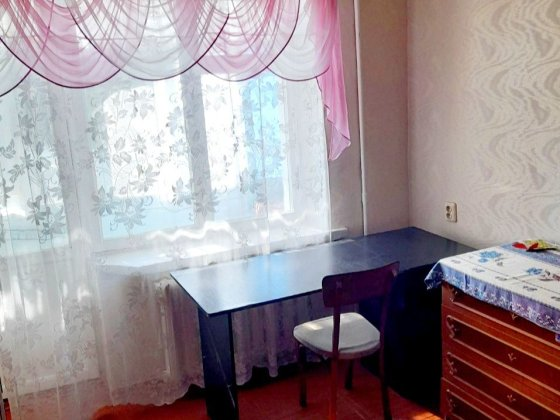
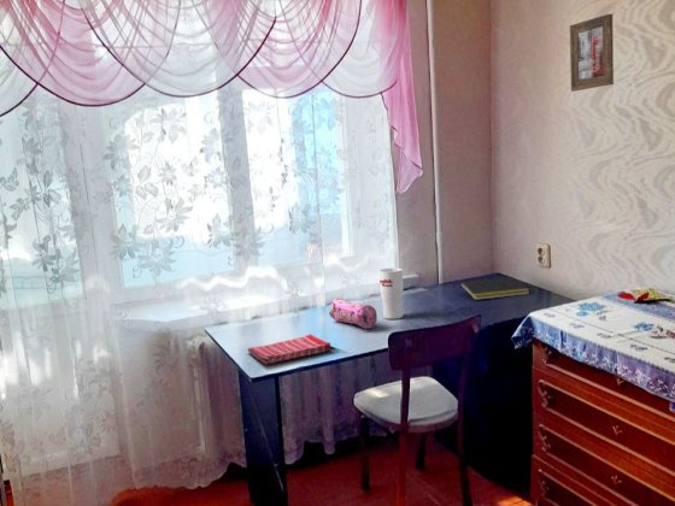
+ picture frame [569,13,615,93]
+ dish towel [247,334,331,365]
+ pencil case [328,296,378,330]
+ cup [378,267,404,320]
+ notepad [459,276,532,301]
